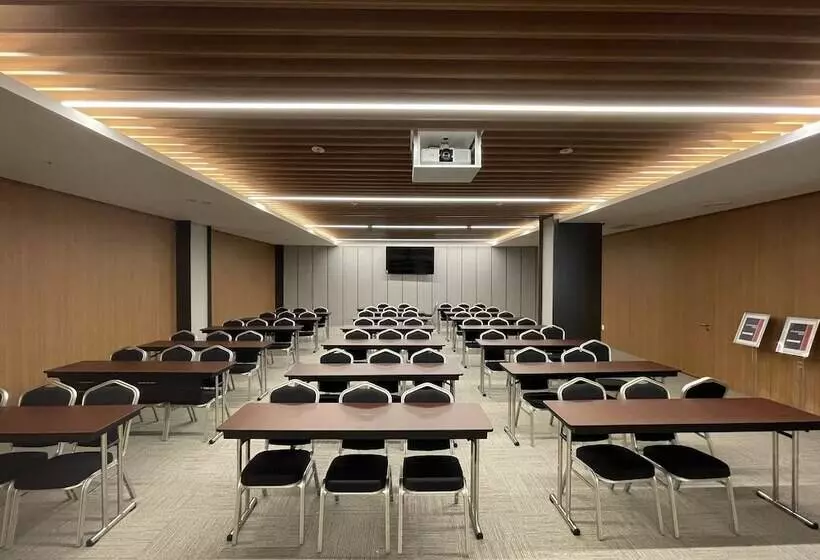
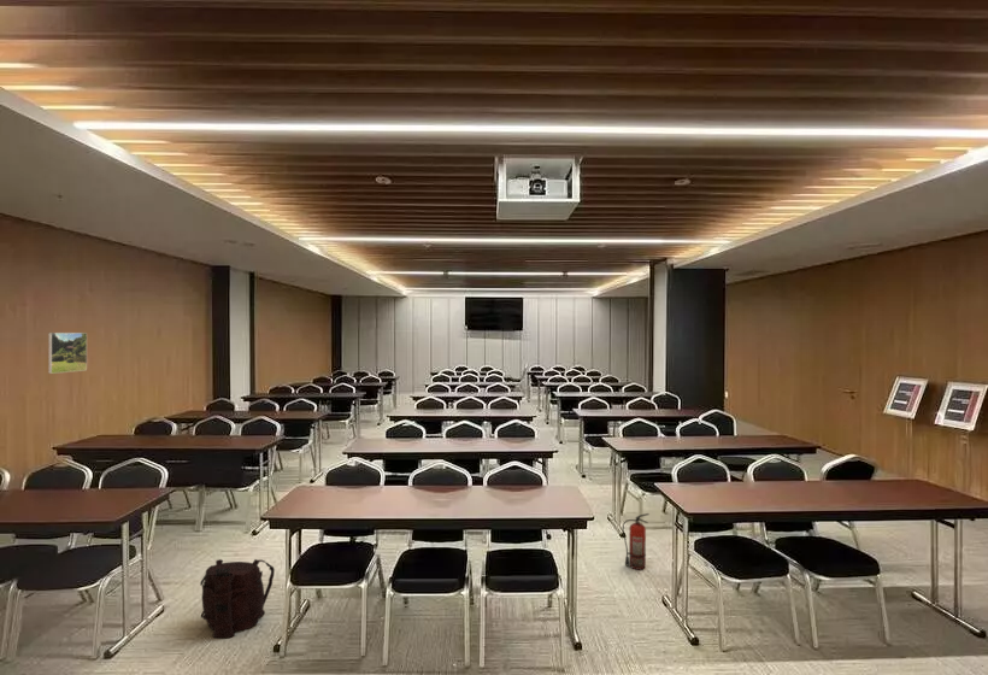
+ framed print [47,331,88,375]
+ backpack [199,558,276,639]
+ fire extinguisher [622,512,651,571]
